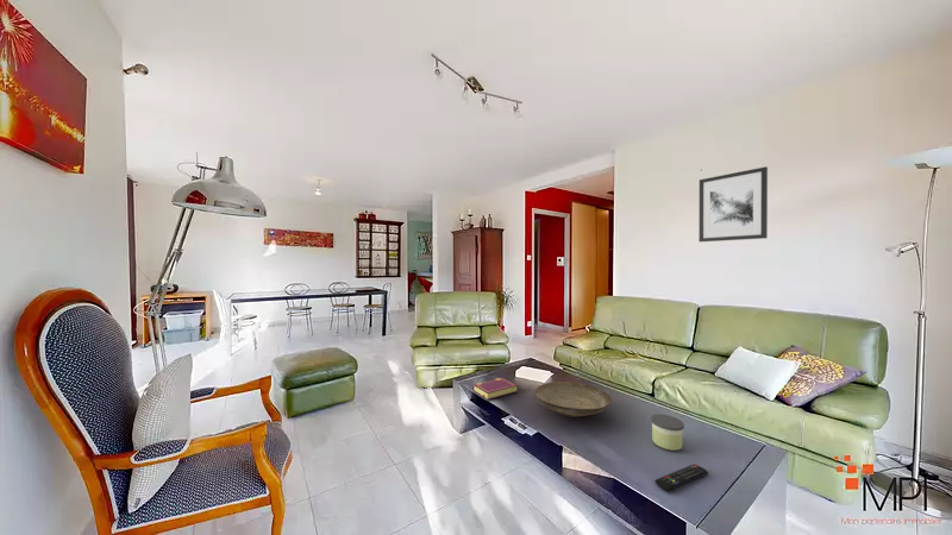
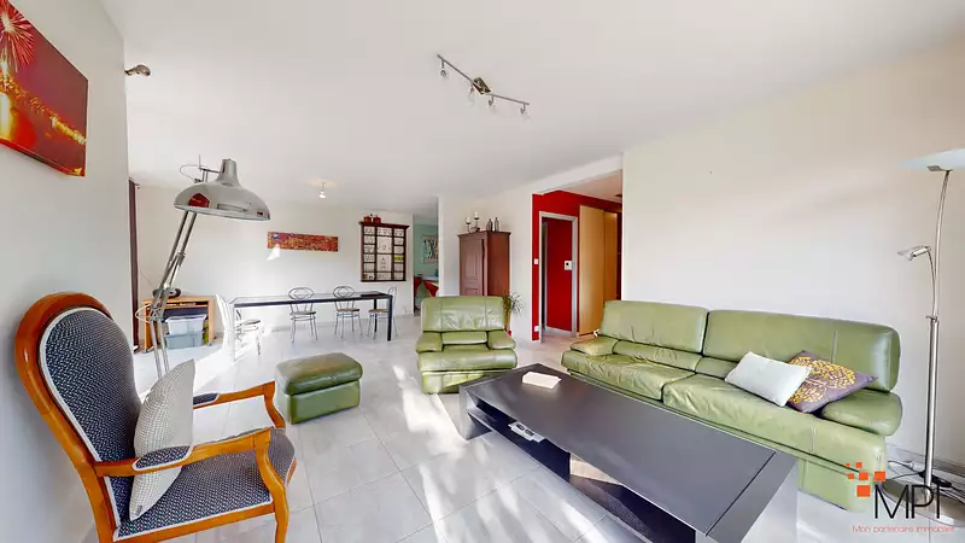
- remote control [653,462,709,492]
- candle [650,414,685,452]
- decorative bowl [533,380,613,418]
- wall art [697,165,769,243]
- book [471,377,519,401]
